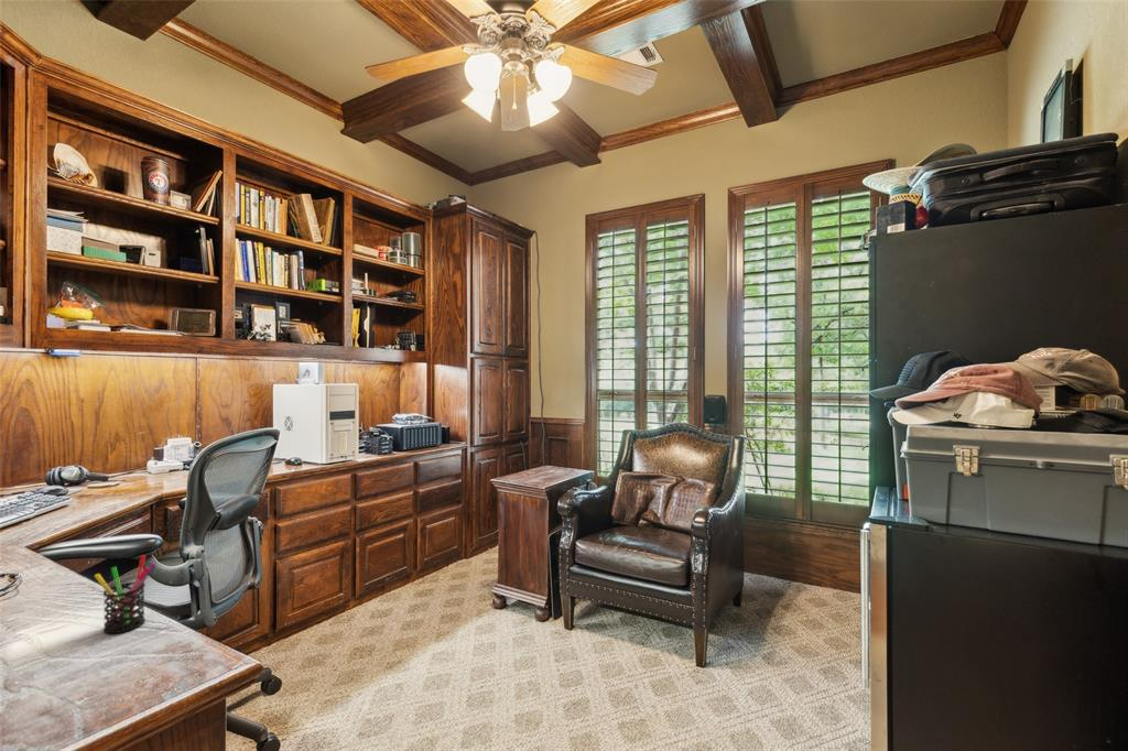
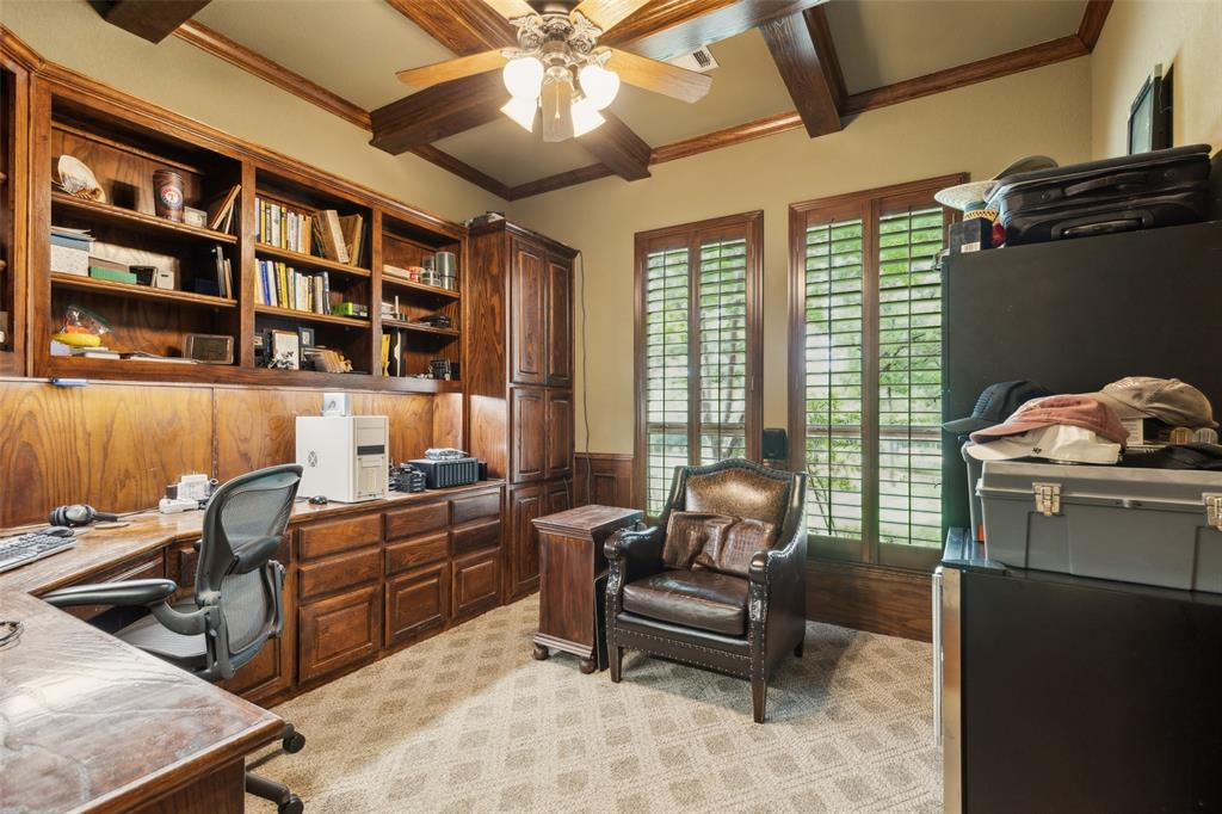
- pen holder [94,554,156,634]
